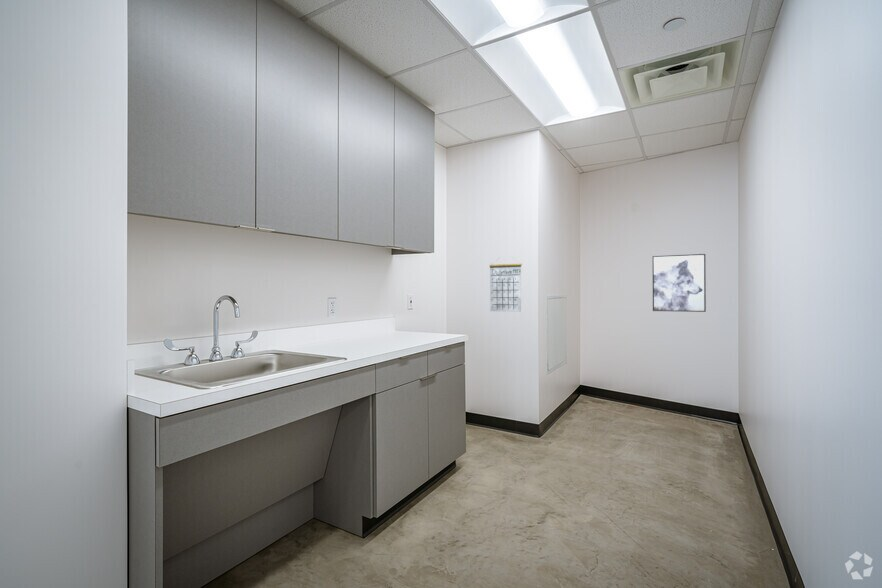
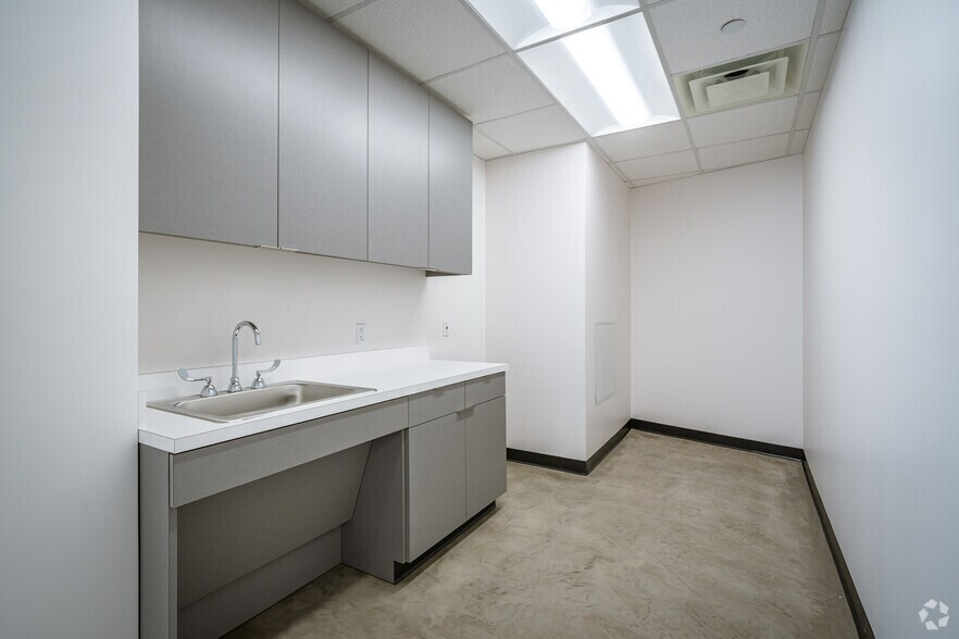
- wall art [651,253,707,313]
- calendar [489,257,523,313]
